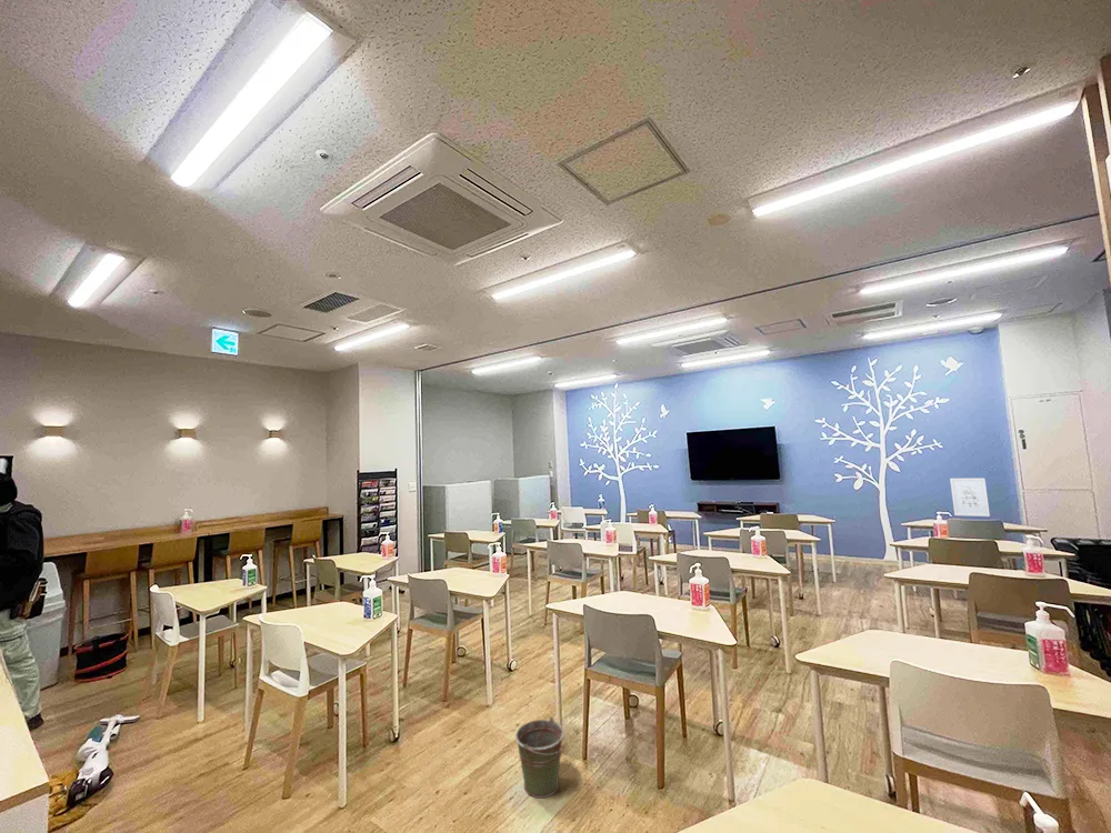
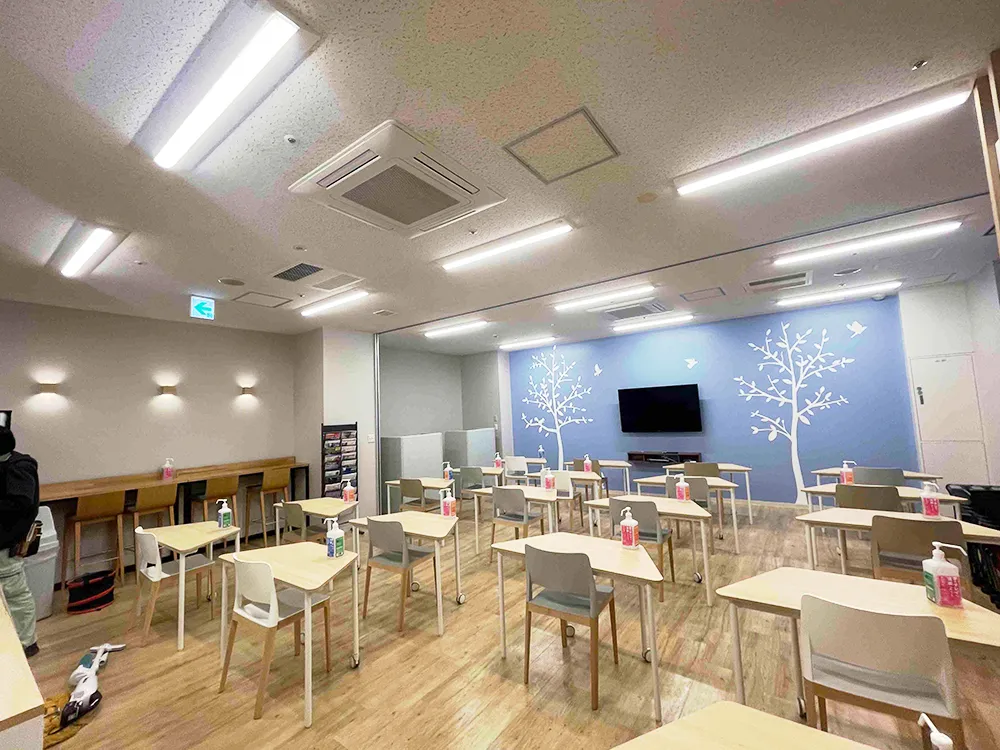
- wall art [949,476,991,518]
- bucket [514,715,568,799]
